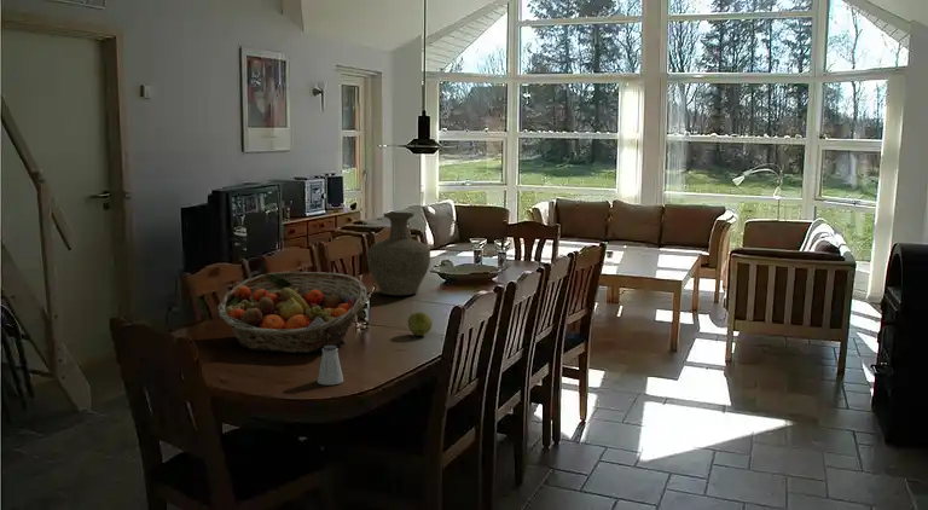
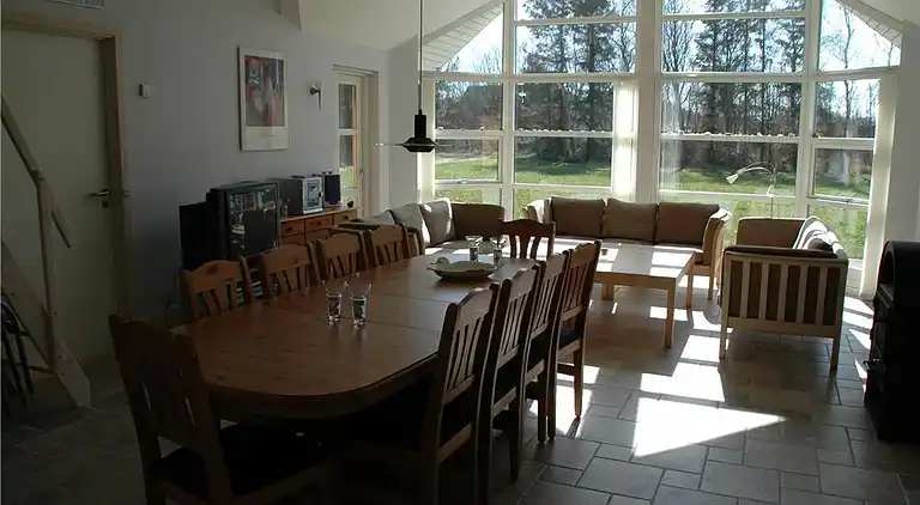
- vase [366,211,431,296]
- fruit basket [218,271,367,354]
- saltshaker [317,346,344,386]
- apple [407,312,434,337]
